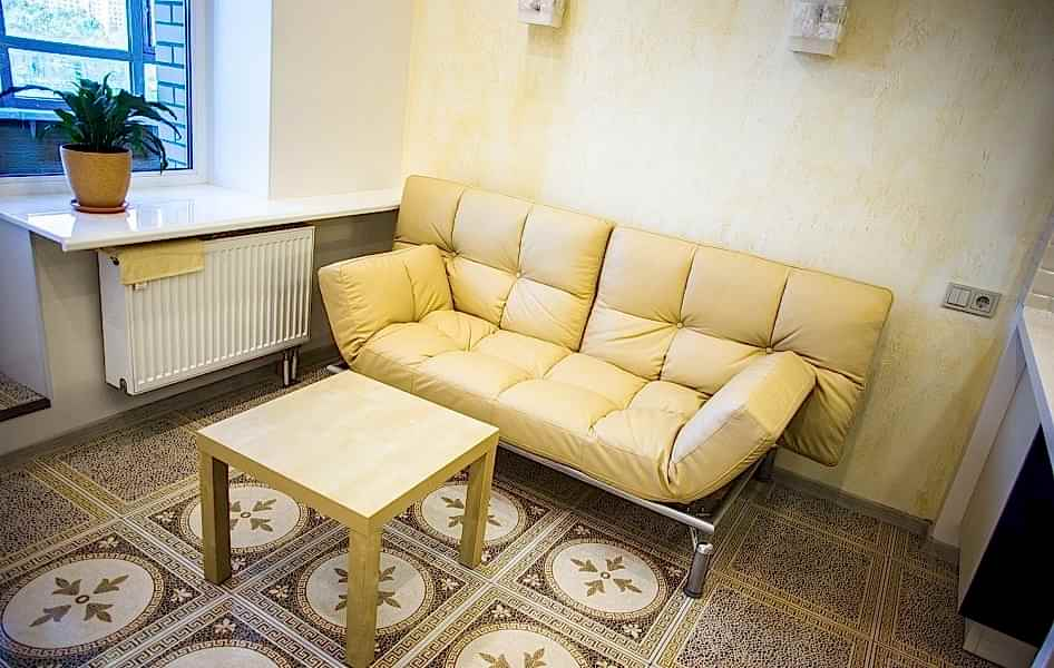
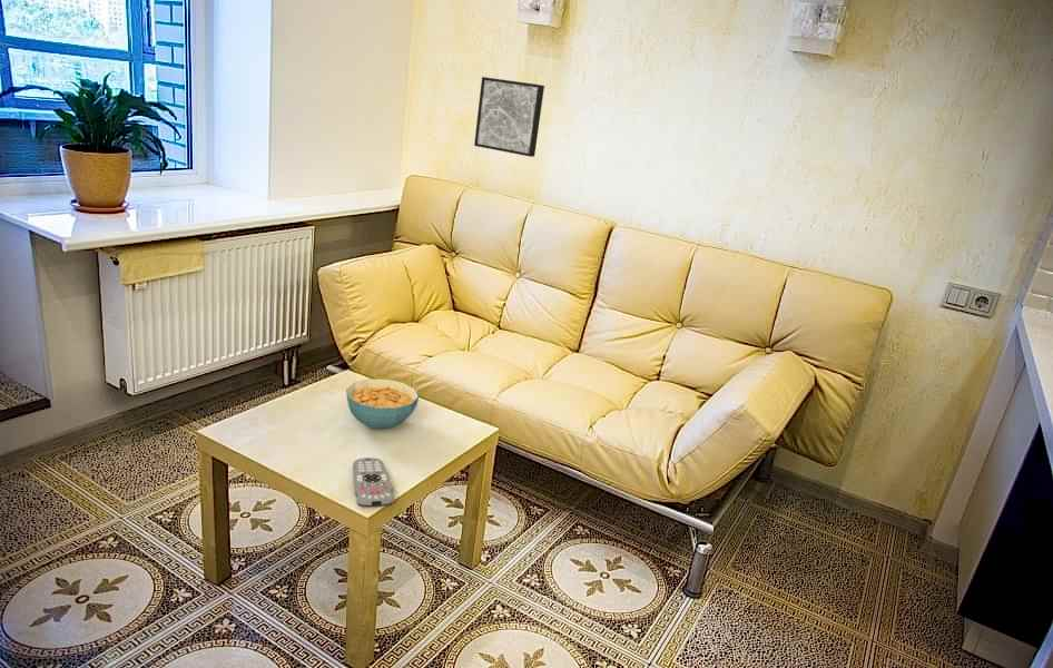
+ wall art [473,76,545,158]
+ cereal bowl [345,379,420,431]
+ remote control [352,456,395,508]
